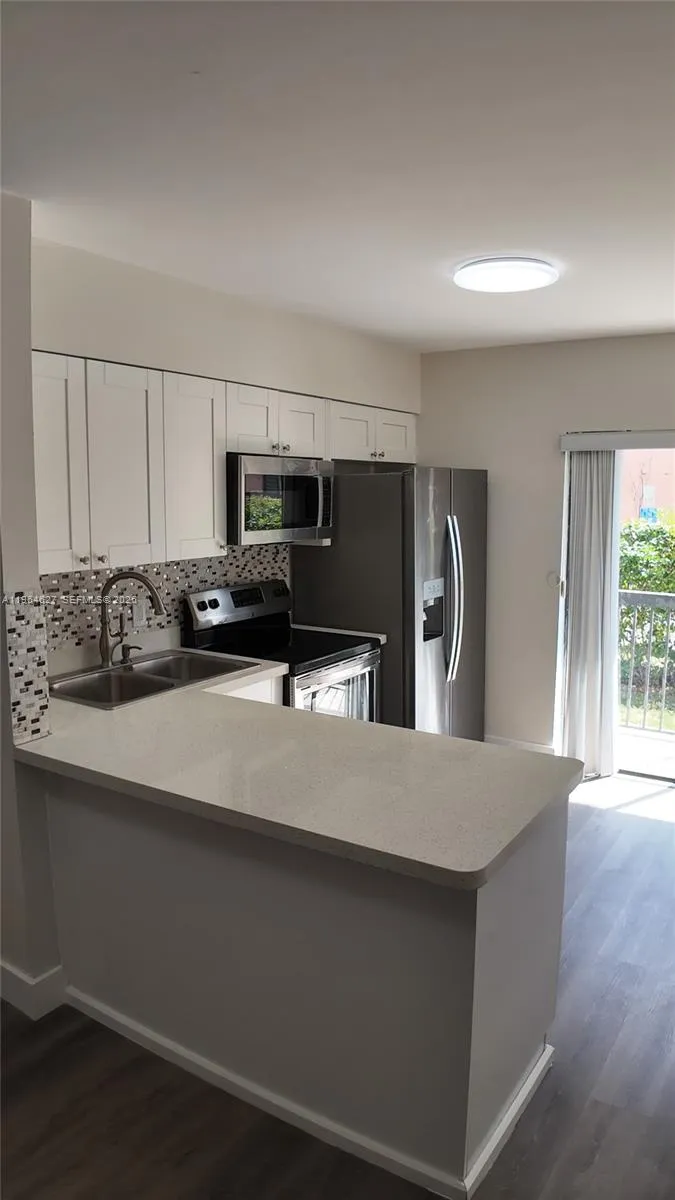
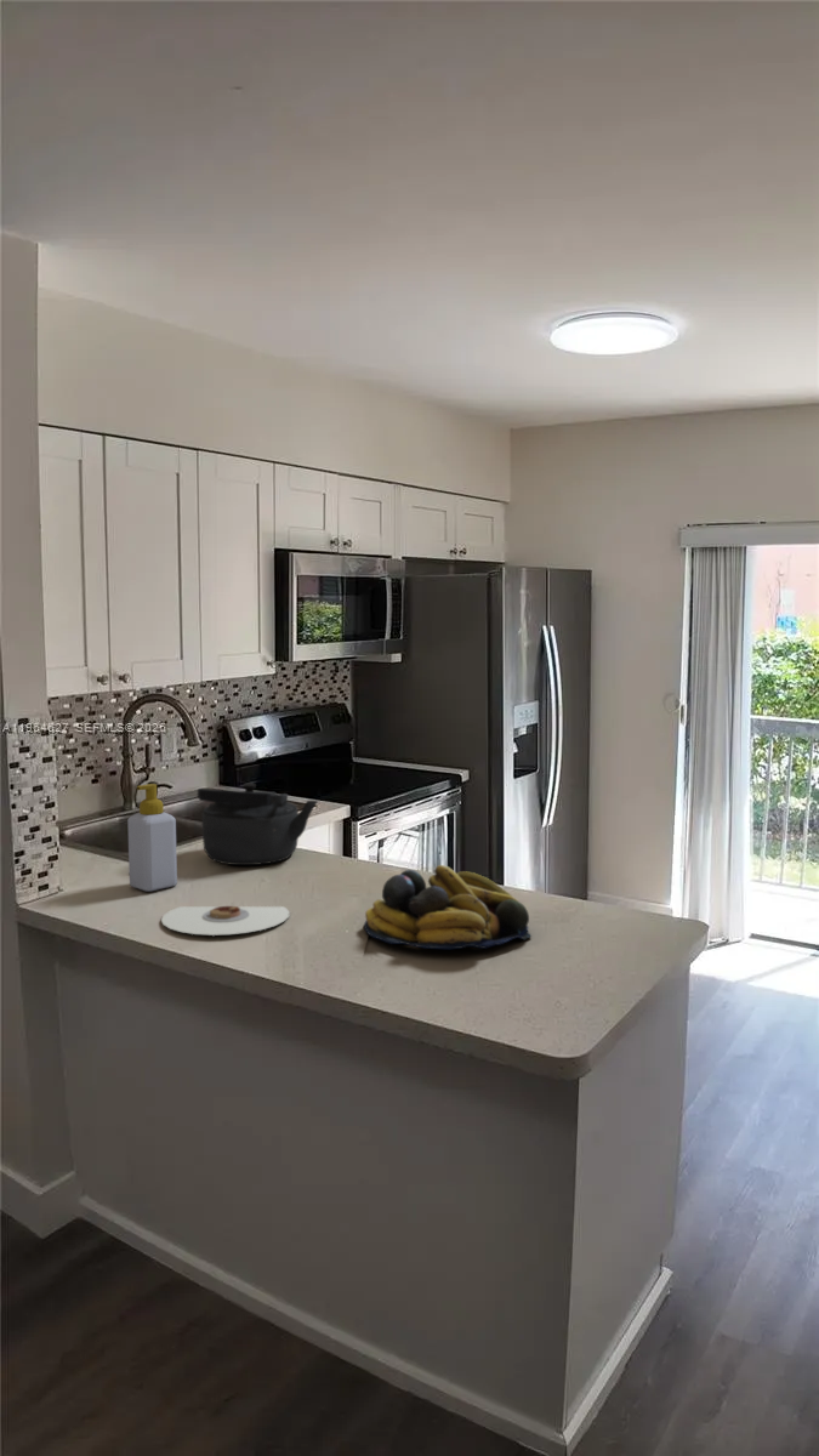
+ plate [160,905,291,937]
+ kettle [197,781,319,866]
+ soap bottle [126,783,178,892]
+ fruit bowl [363,864,533,950]
